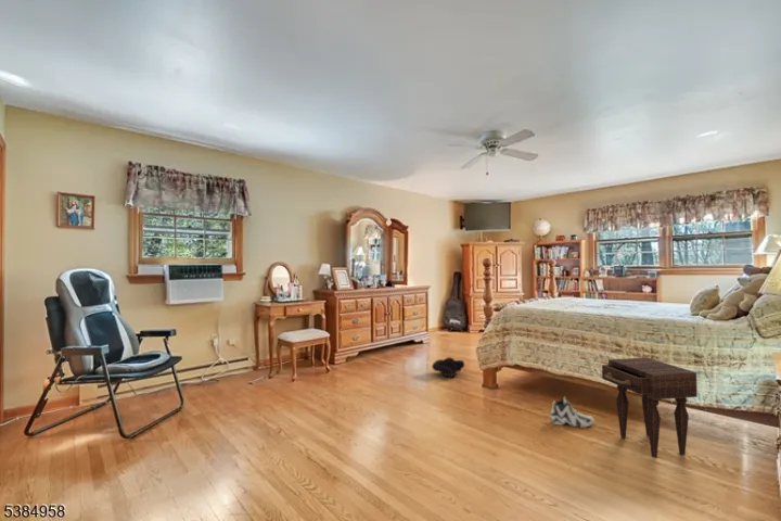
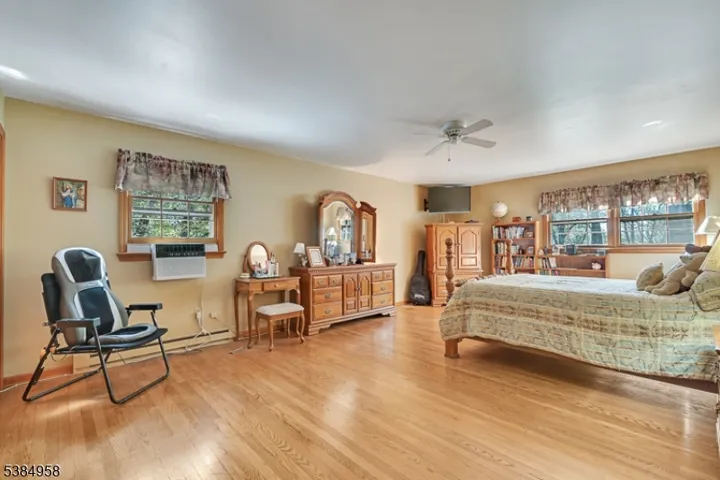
- sneaker [549,396,596,428]
- bag [431,356,465,378]
- nightstand [601,357,699,459]
